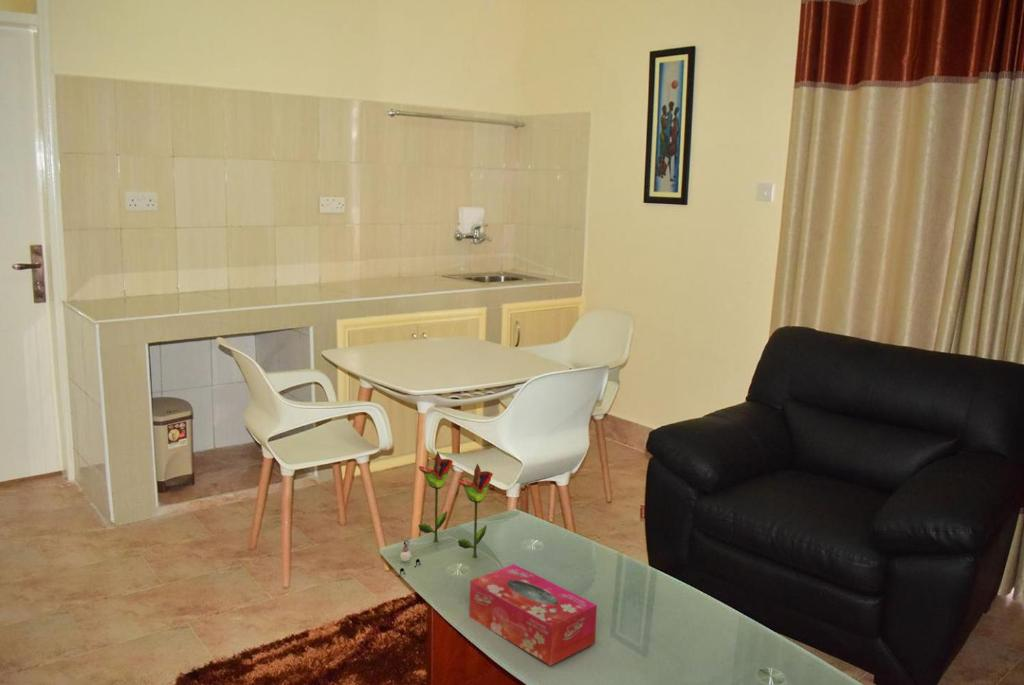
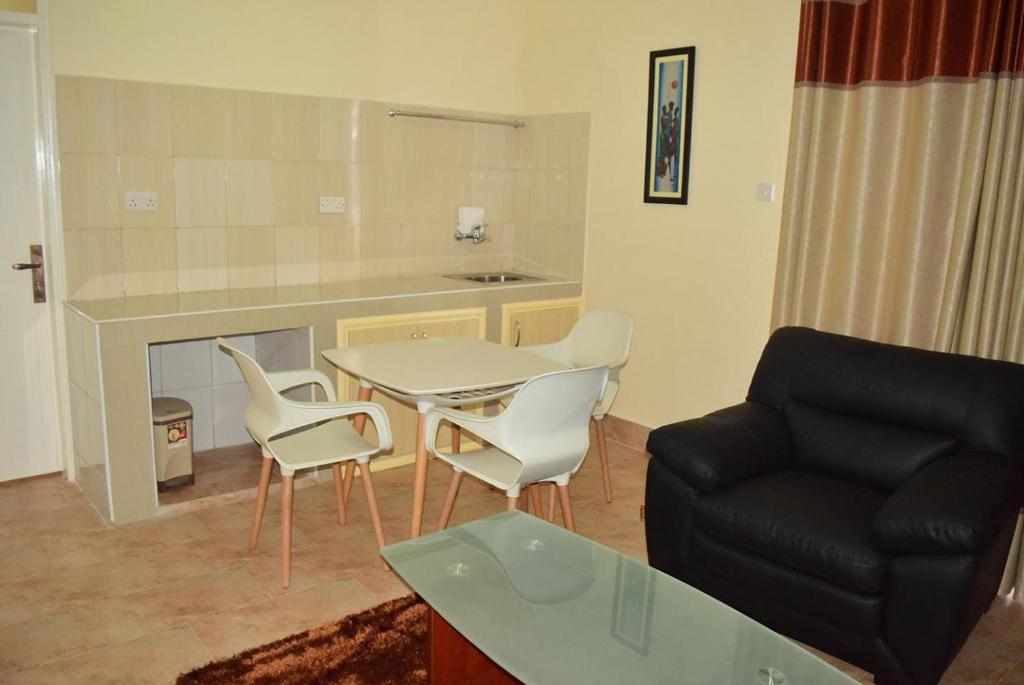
- tissue box [468,563,598,667]
- flower [397,450,494,578]
